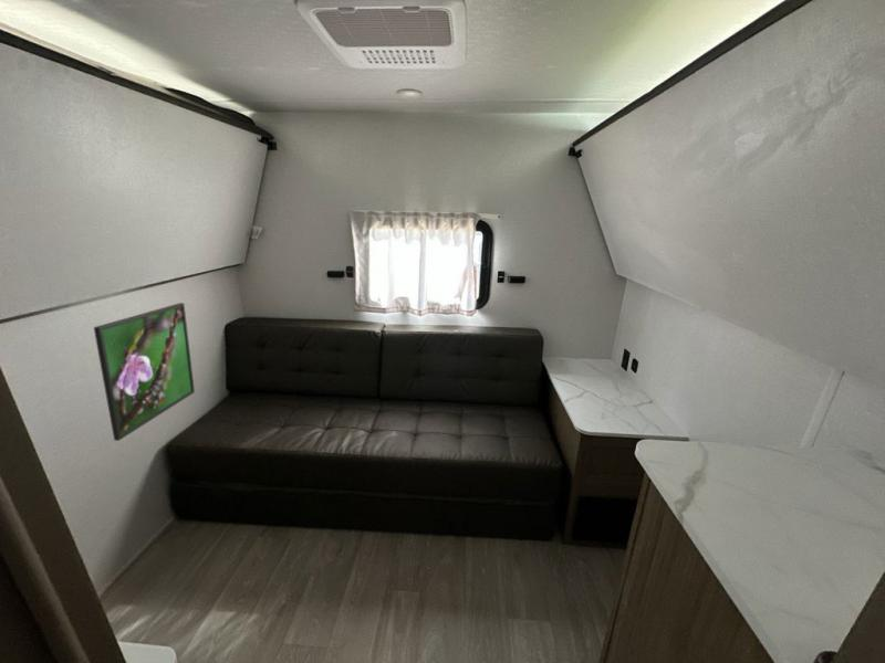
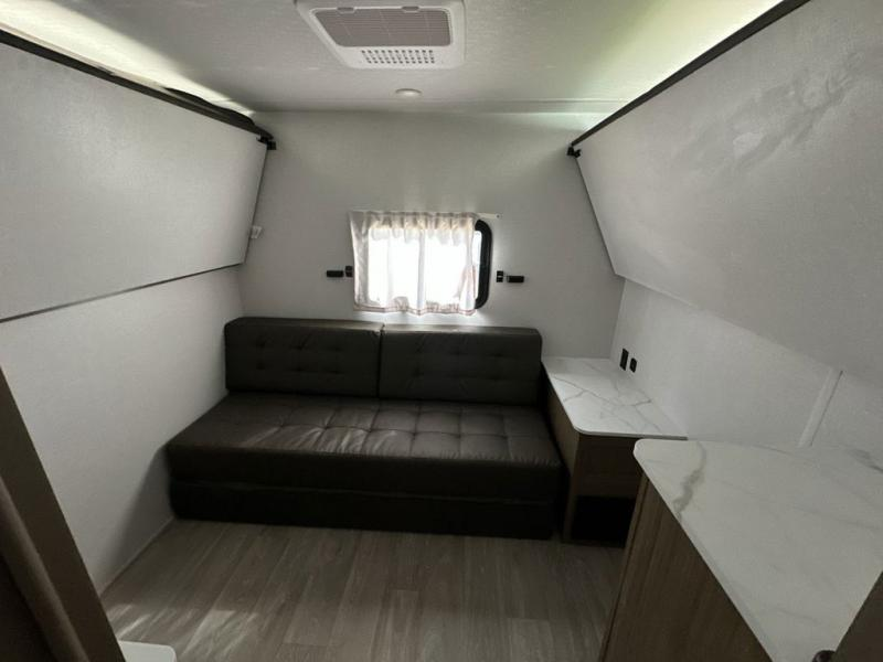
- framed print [93,302,196,442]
